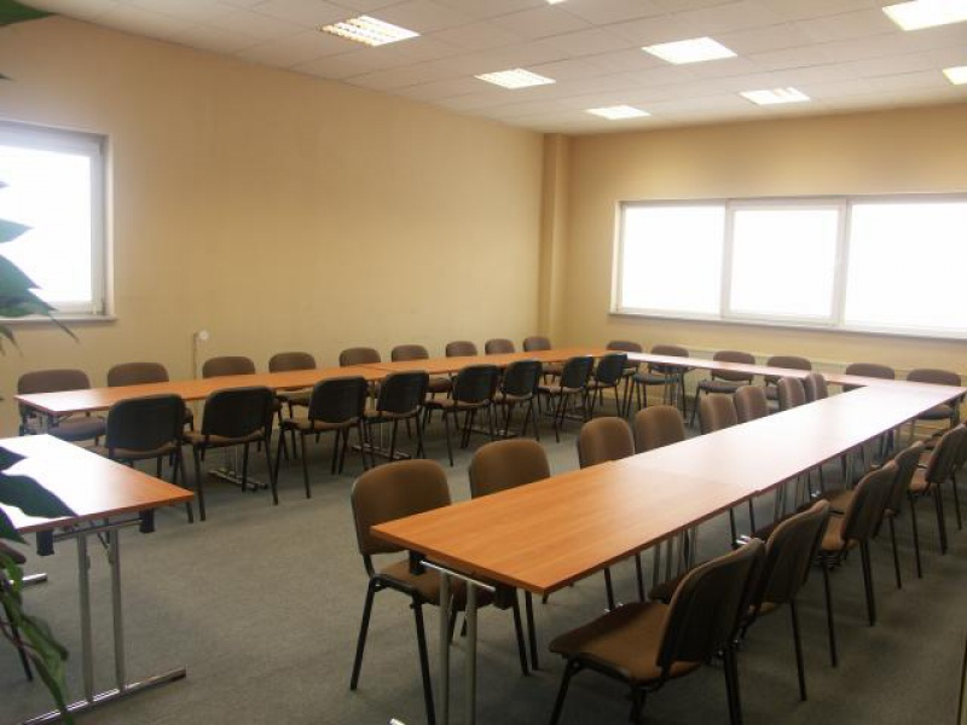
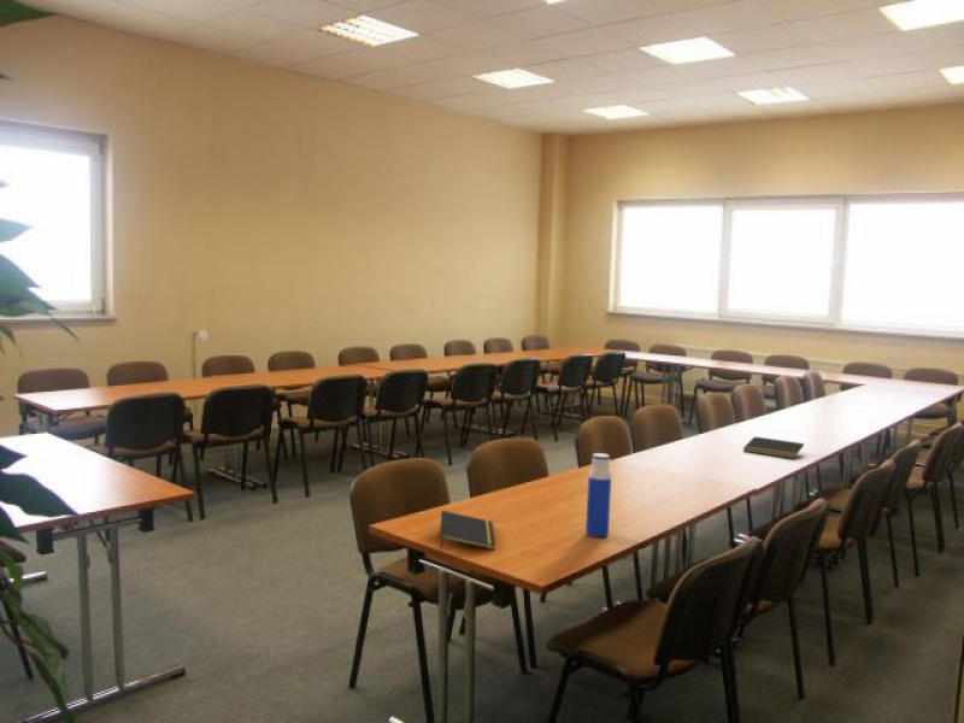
+ notepad [742,435,805,459]
+ notepad [439,510,496,551]
+ water bottle [584,452,612,539]
